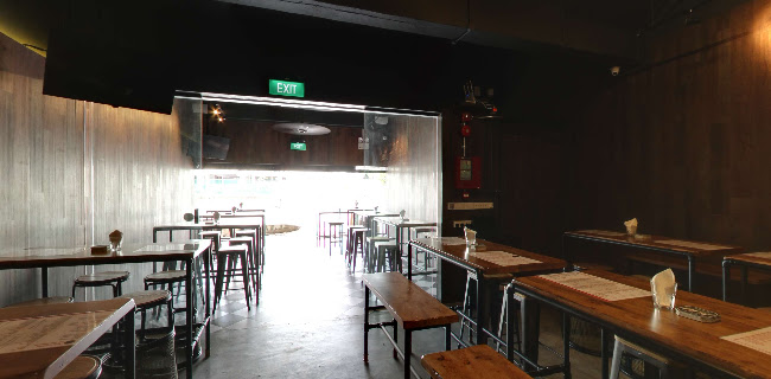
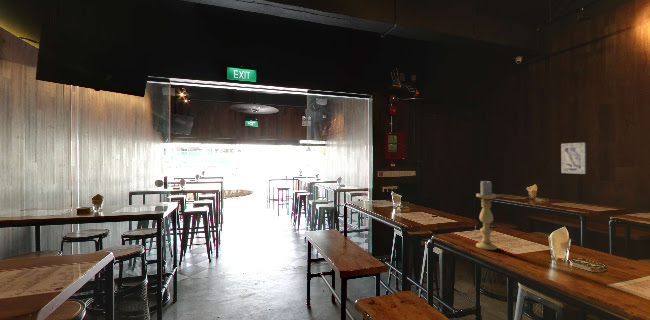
+ candle holder [475,180,498,251]
+ wall art [560,142,587,175]
